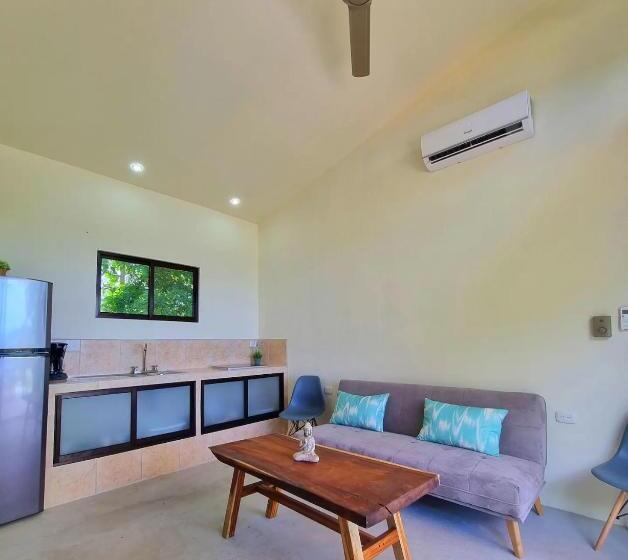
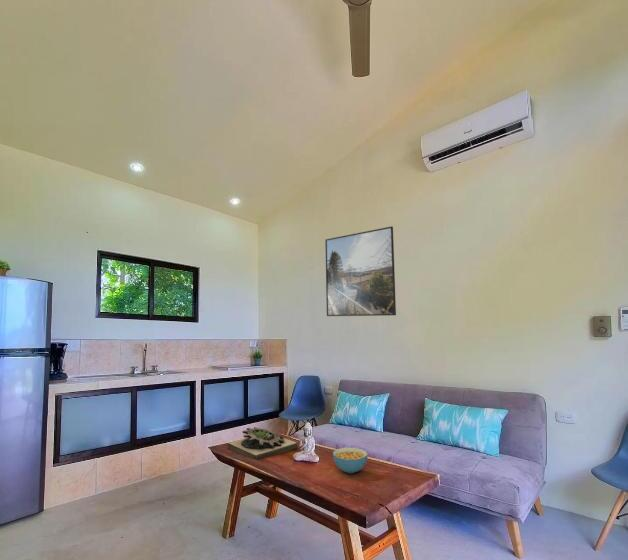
+ cereal bowl [332,446,369,474]
+ succulent planter [227,426,298,460]
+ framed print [324,225,397,317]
